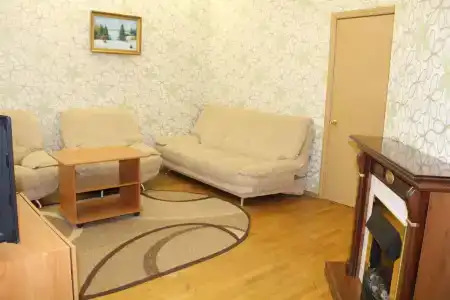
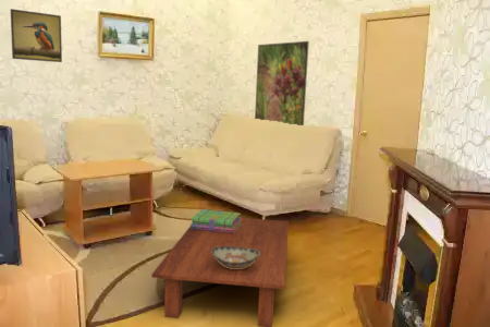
+ decorative bowl [211,246,260,269]
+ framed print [254,40,310,126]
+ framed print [10,8,63,63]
+ coffee table [150,217,290,327]
+ stack of books [189,208,242,233]
